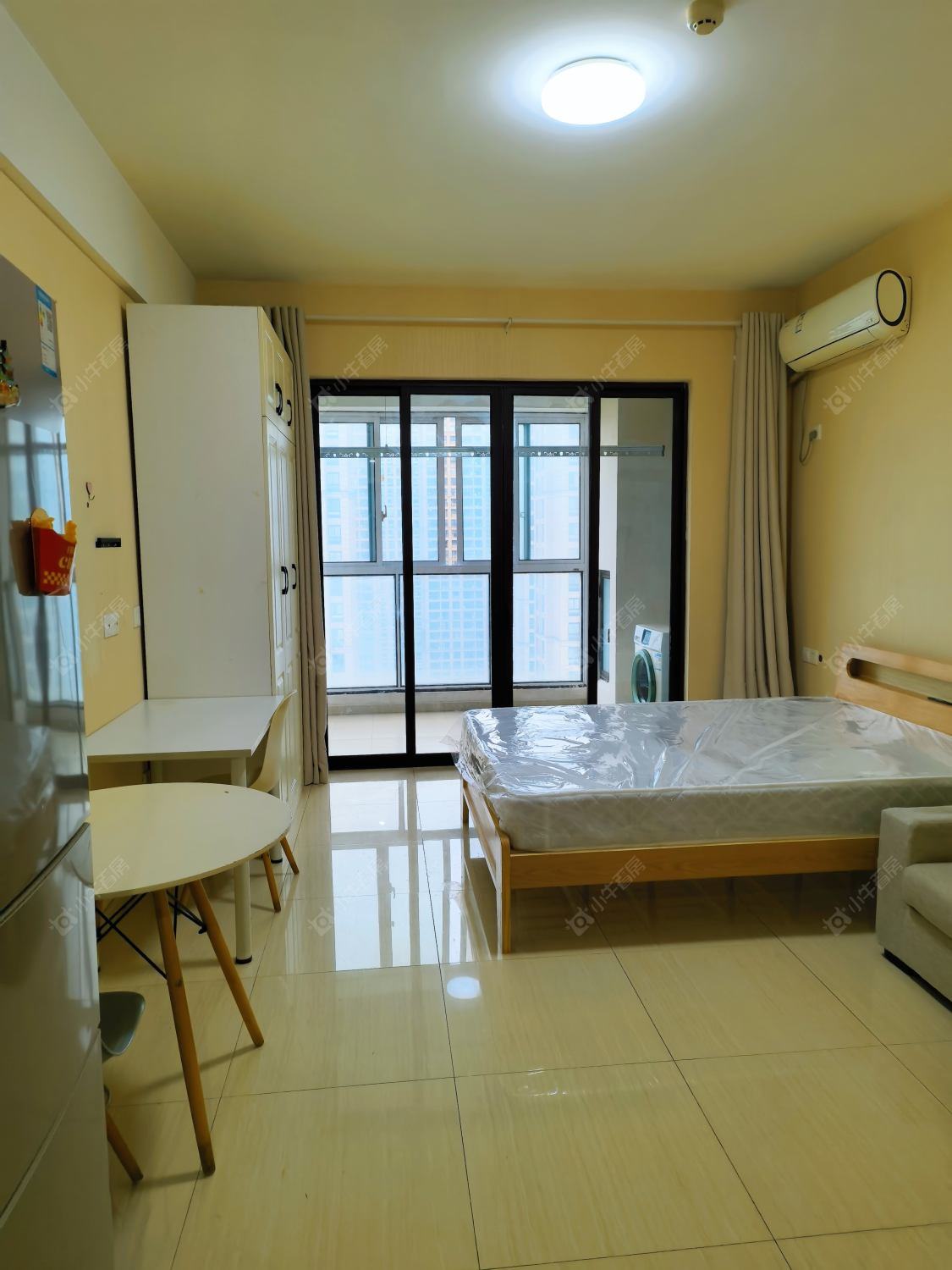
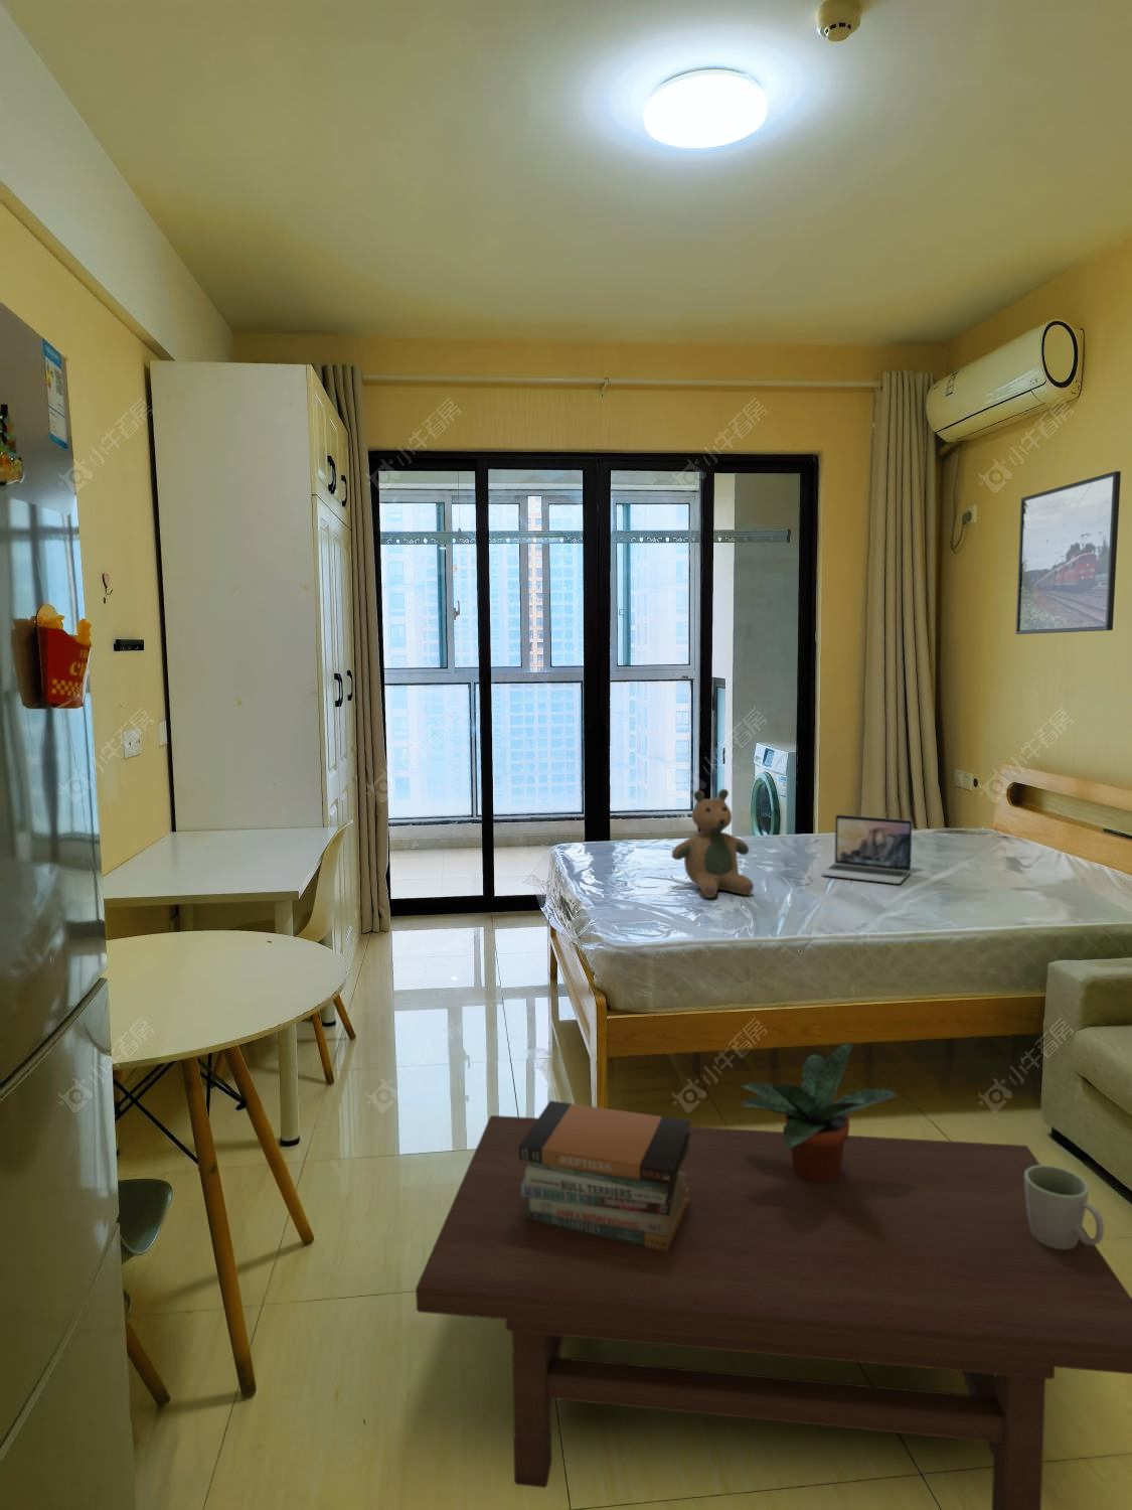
+ coffee table [415,1114,1132,1510]
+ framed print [1015,470,1122,635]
+ mug [1024,1164,1105,1250]
+ potted plant [740,1042,900,1183]
+ teddy bear [671,788,755,899]
+ laptop [820,813,913,885]
+ book stack [520,1100,692,1252]
